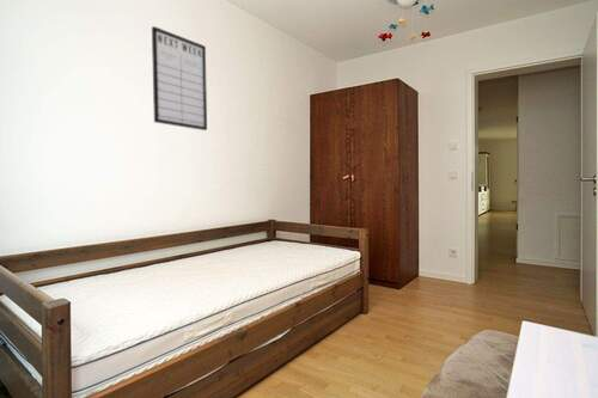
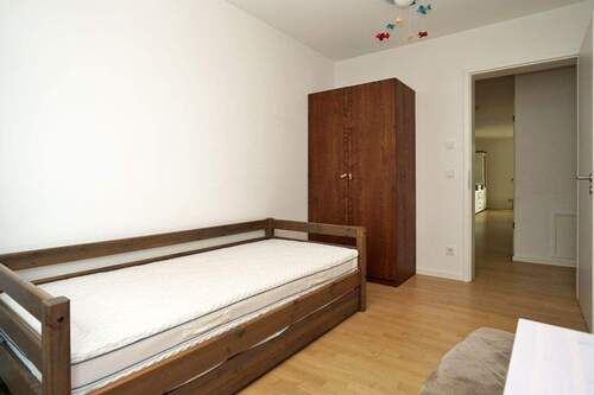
- writing board [151,25,208,131]
